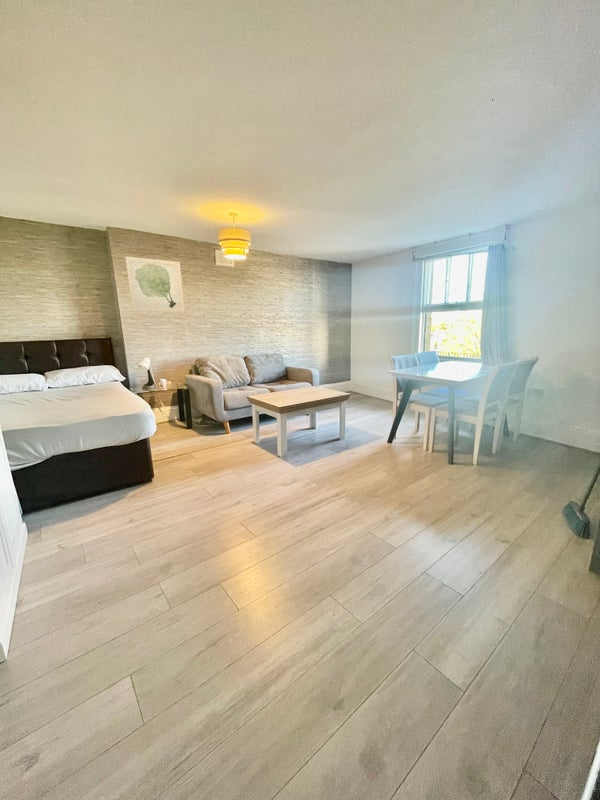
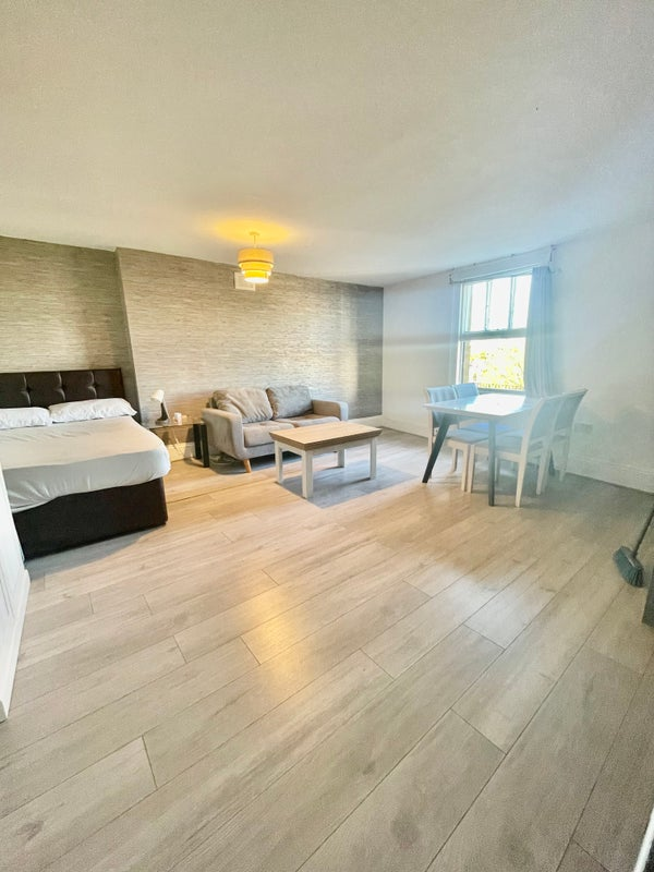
- wall art [124,255,186,313]
